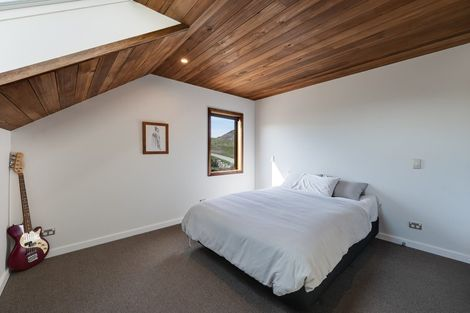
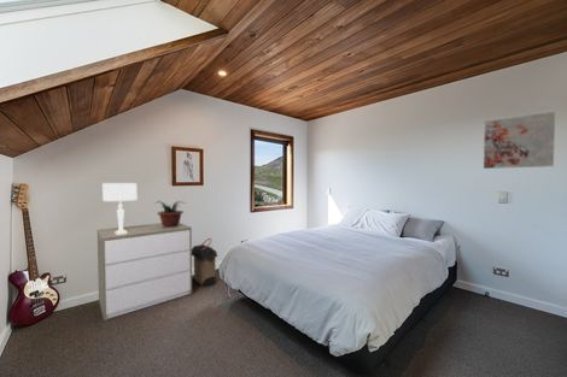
+ table lamp [101,182,138,234]
+ dresser [97,222,193,322]
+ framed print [483,110,557,170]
+ potted plant [153,199,187,229]
+ laundry hamper [192,237,220,288]
